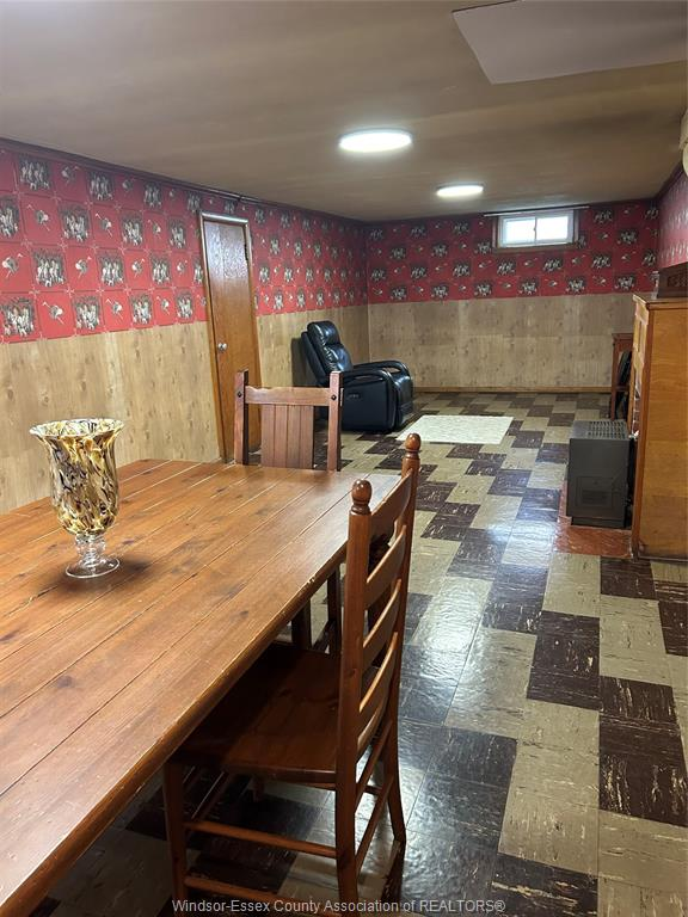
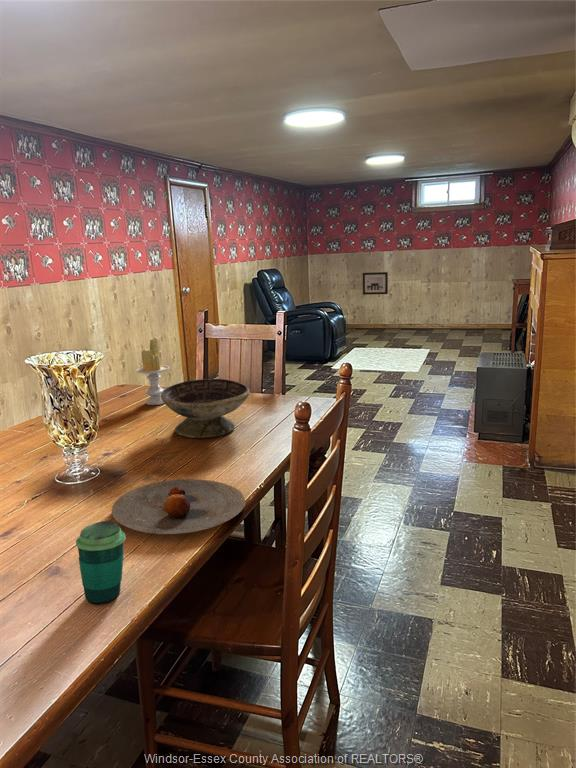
+ candle [135,337,171,406]
+ decorative bowl [161,378,251,439]
+ wall art [362,271,389,296]
+ cup [75,520,126,606]
+ plate [111,478,246,535]
